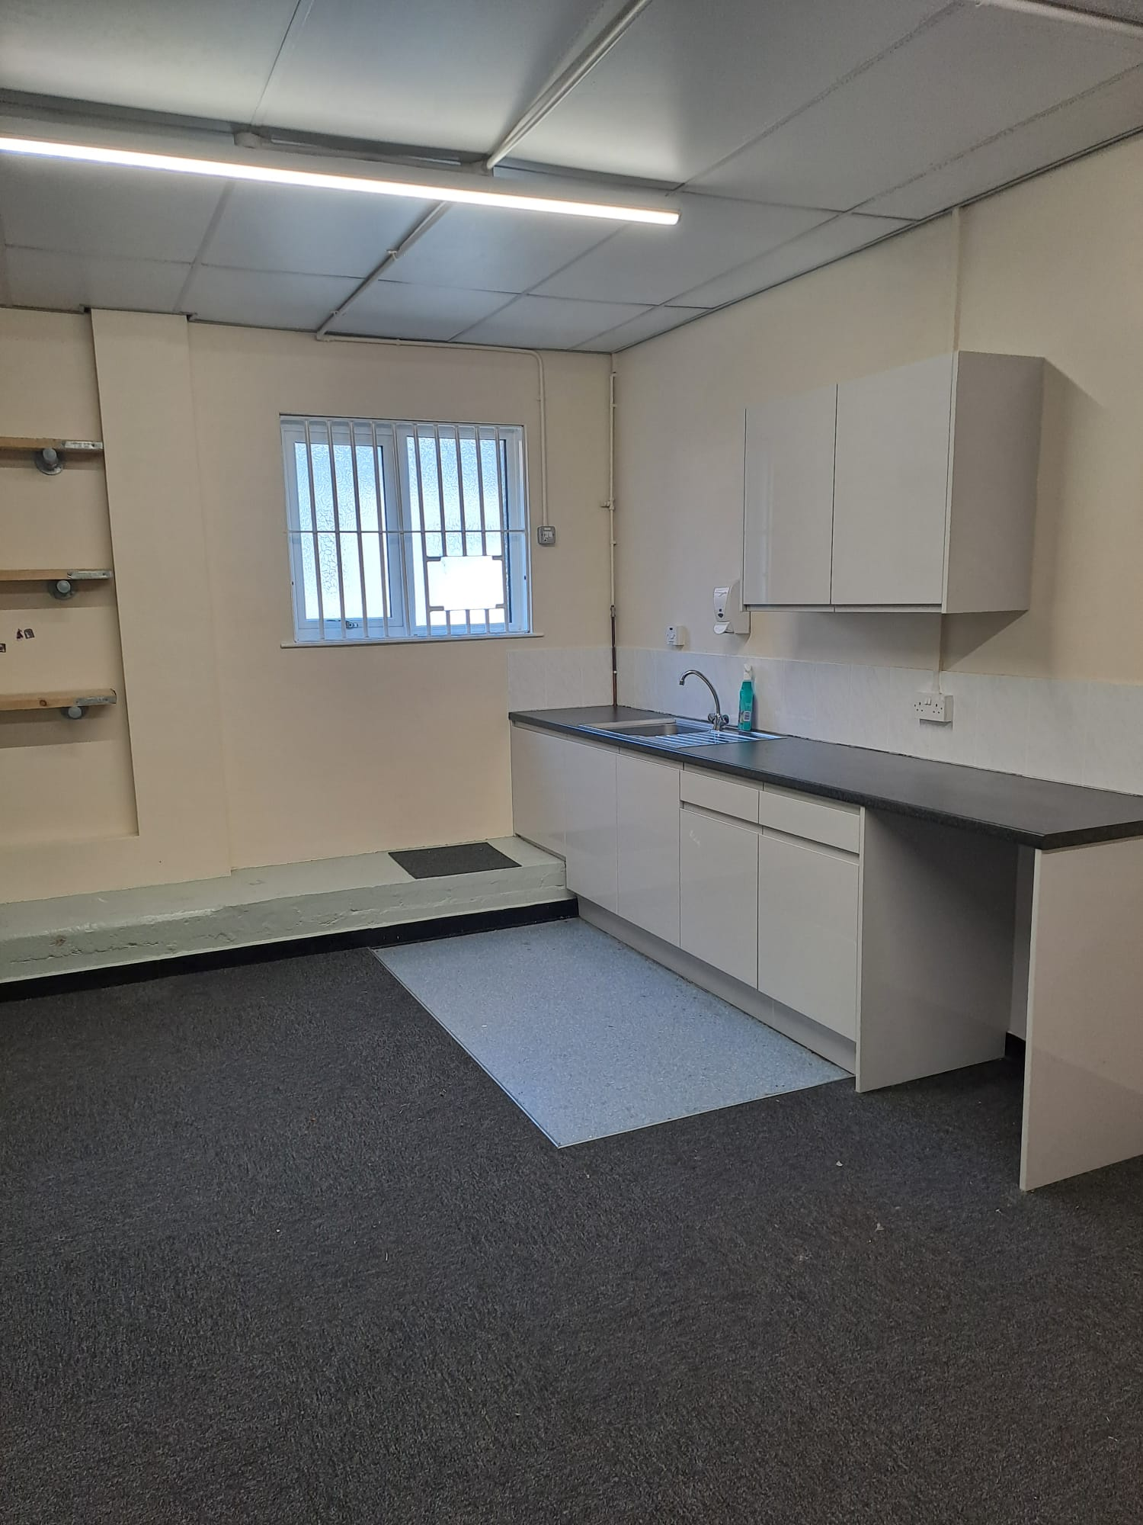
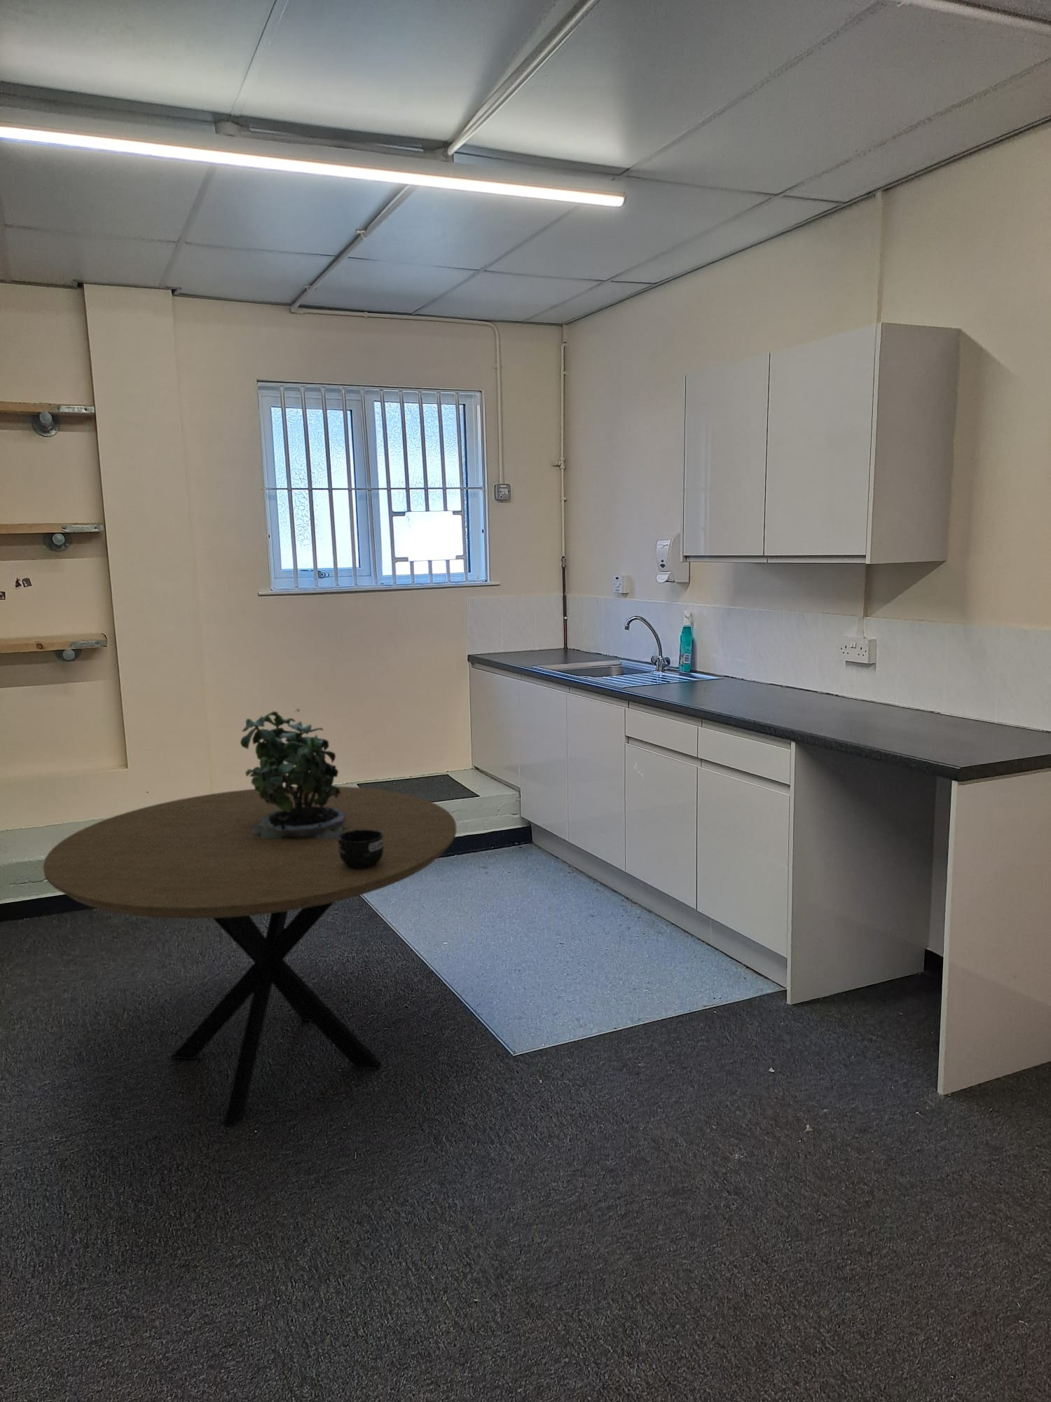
+ potted plant [240,708,350,840]
+ mug [339,829,383,869]
+ dining table [43,786,457,1127]
